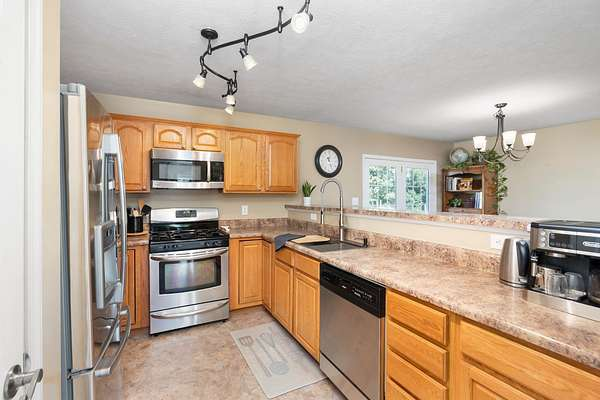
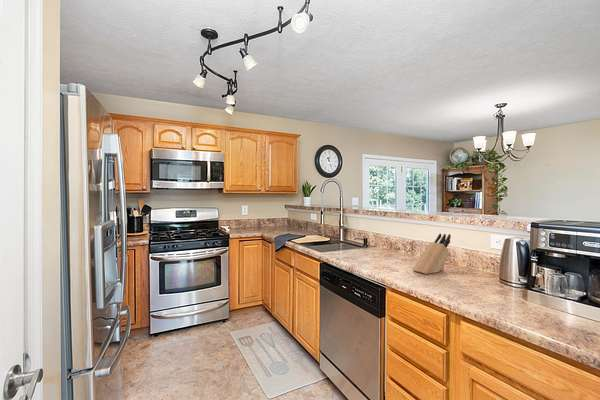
+ knife block [412,233,452,275]
